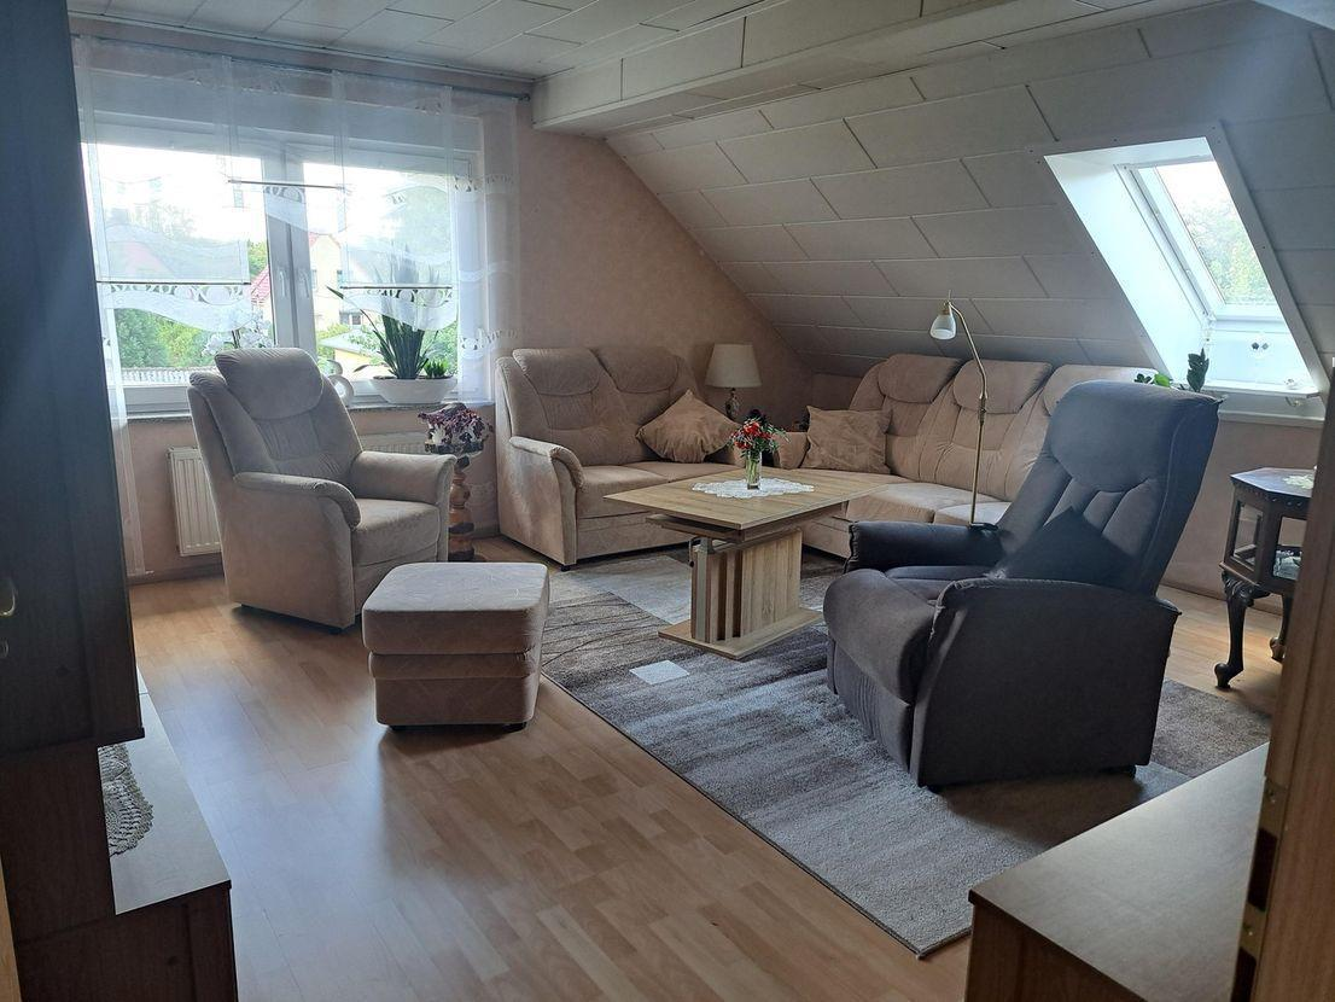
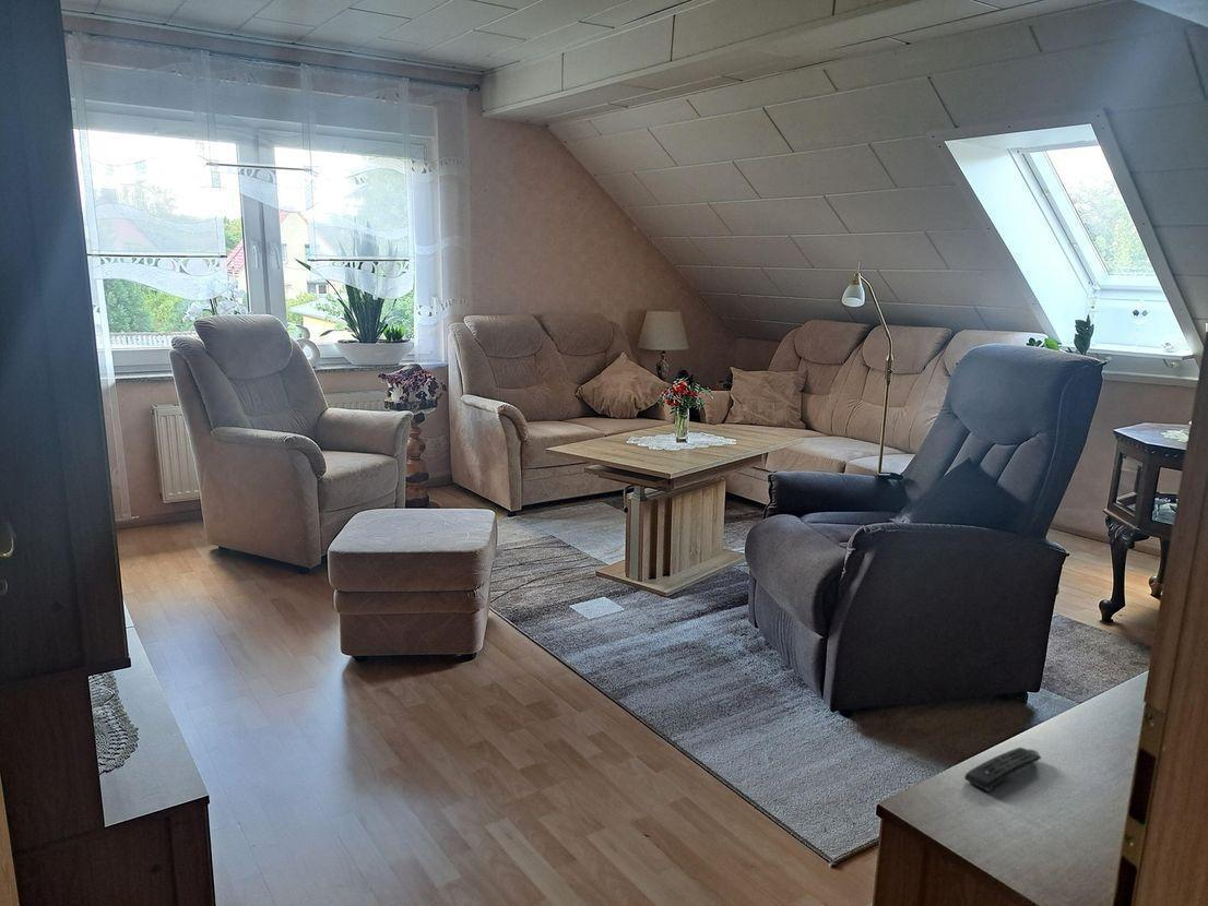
+ remote control [963,747,1042,792]
